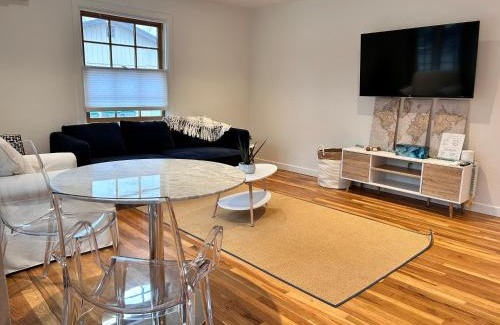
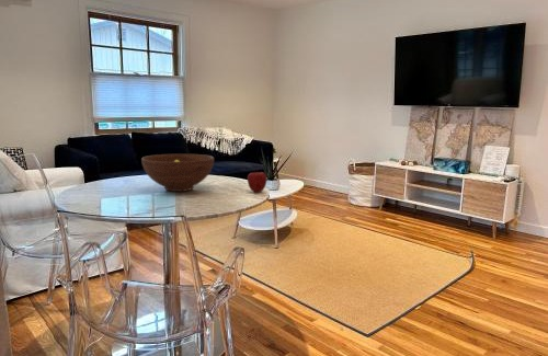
+ fruit bowl [140,153,215,193]
+ apple [247,171,267,193]
